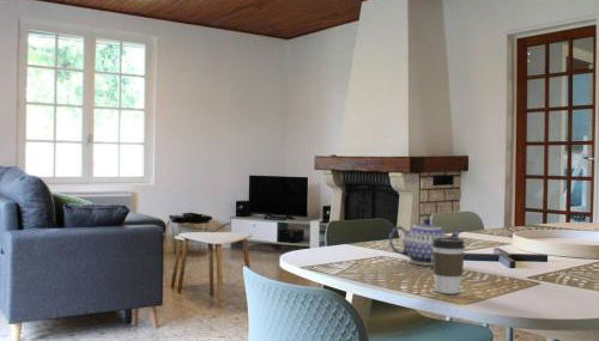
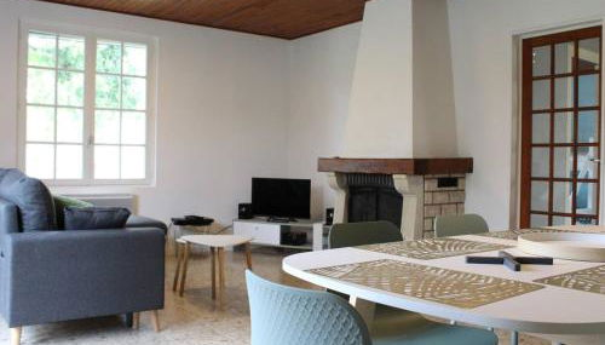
- teapot [388,218,465,267]
- coffee cup [431,237,466,294]
